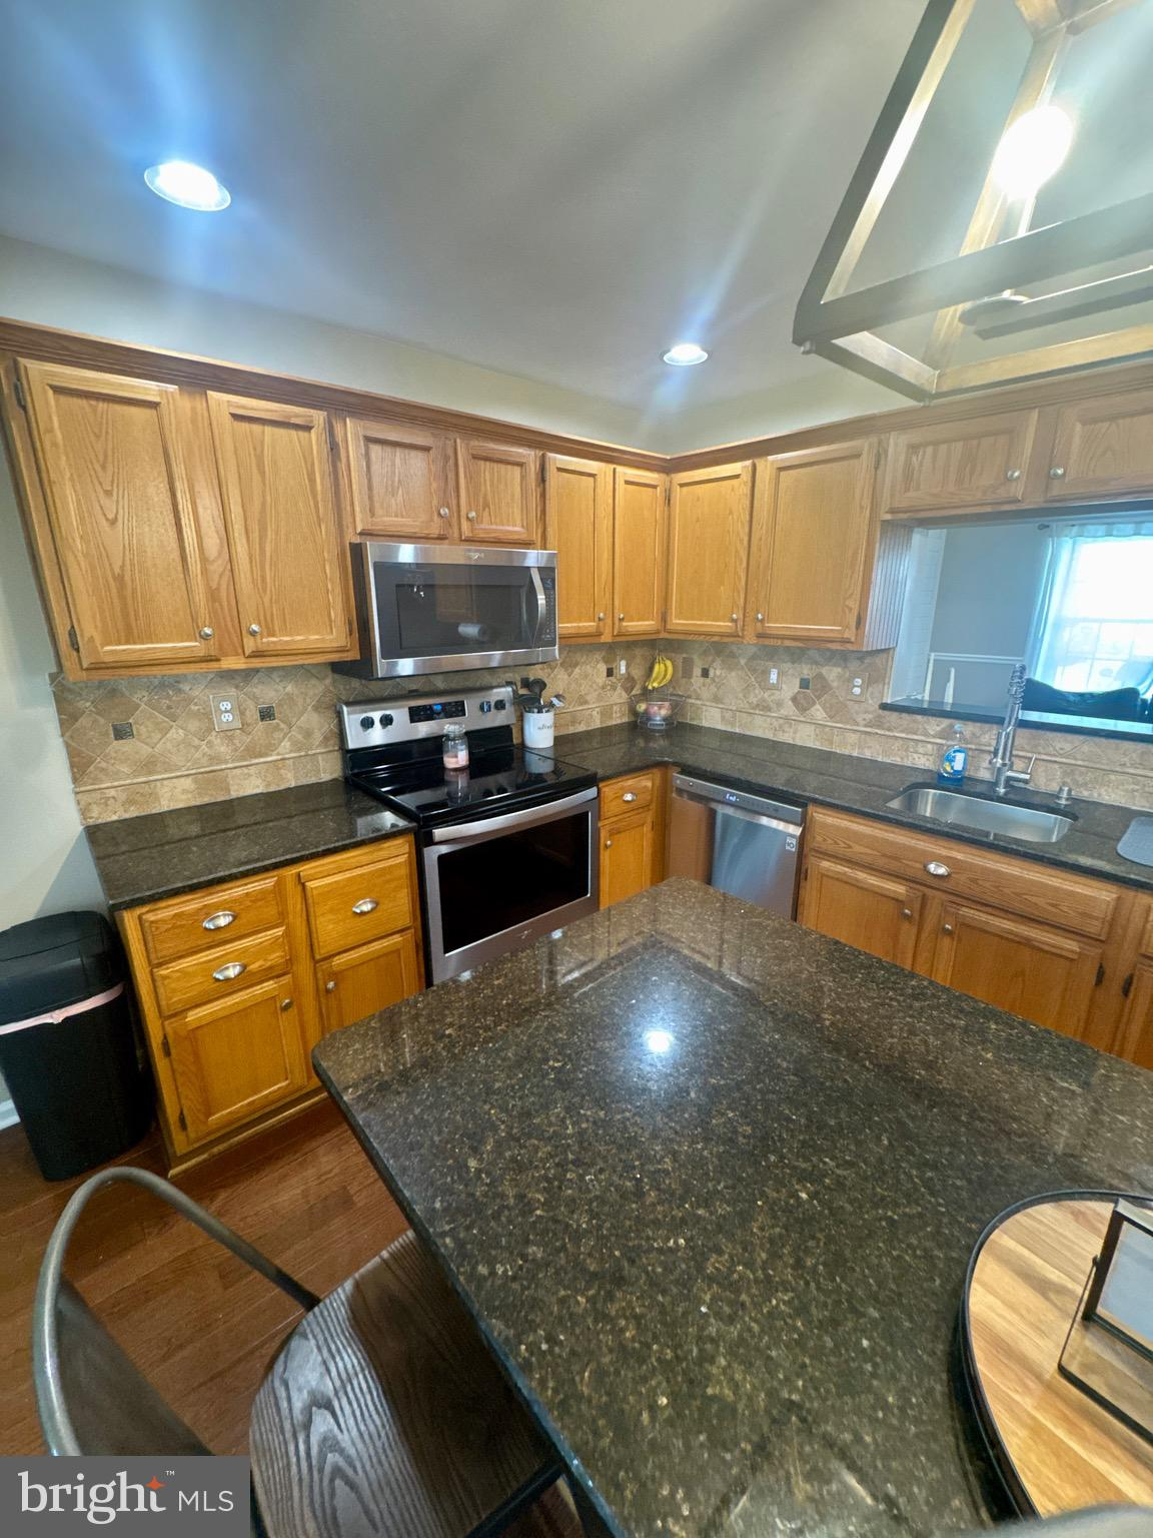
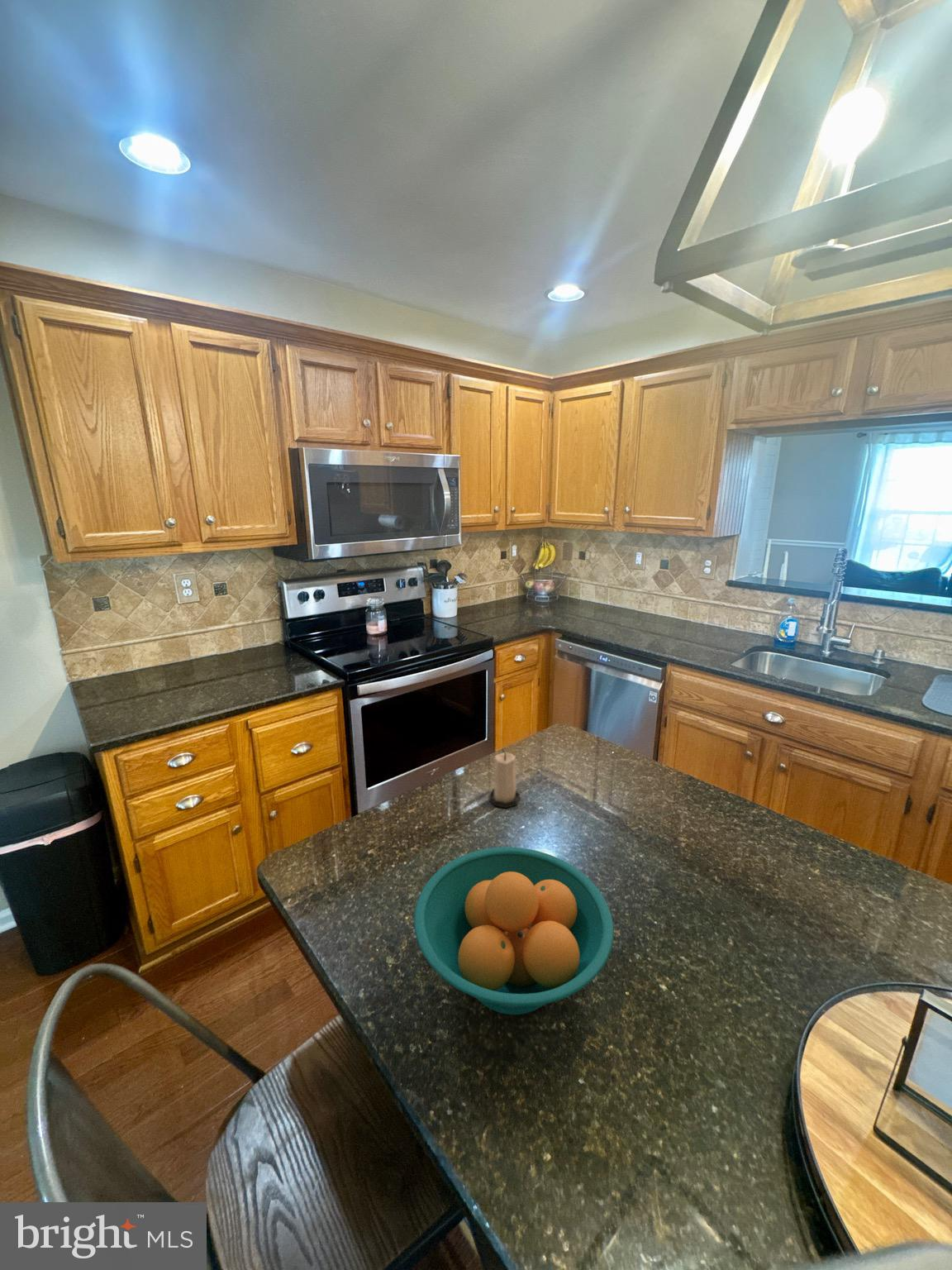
+ candle [488,752,521,809]
+ fruit bowl [413,847,615,1015]
